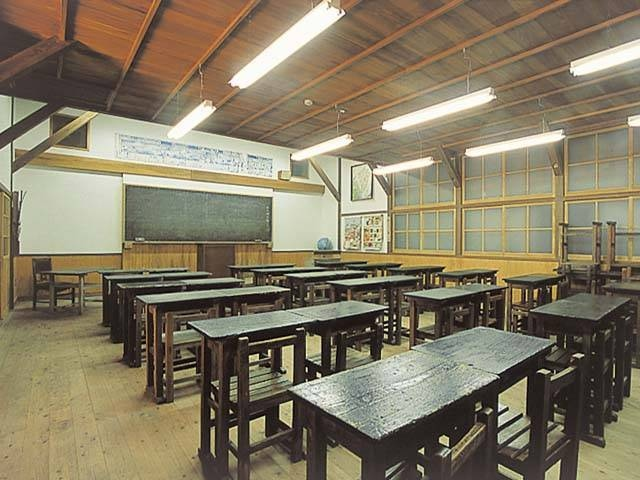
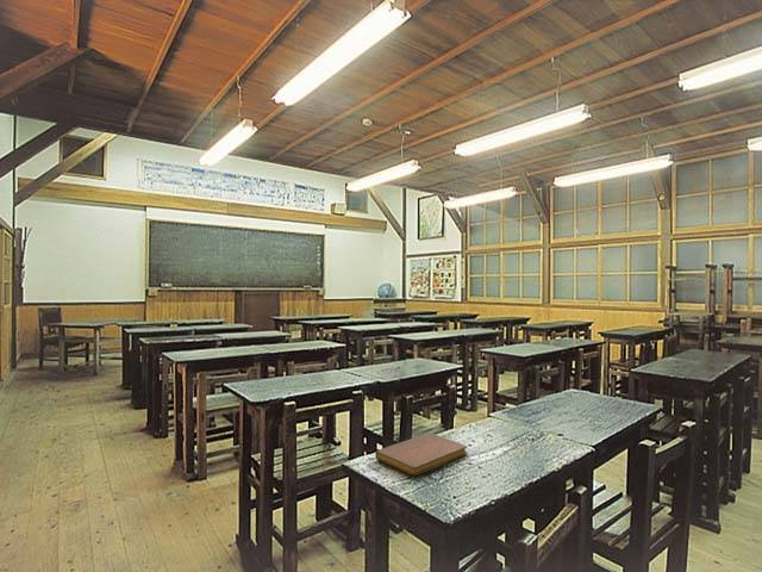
+ notebook [374,431,469,477]
